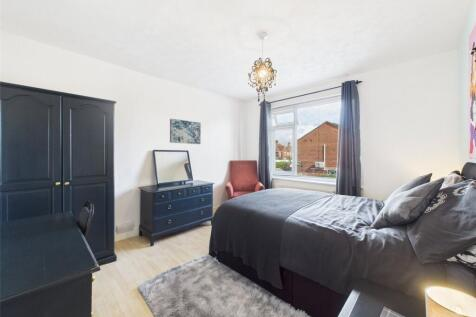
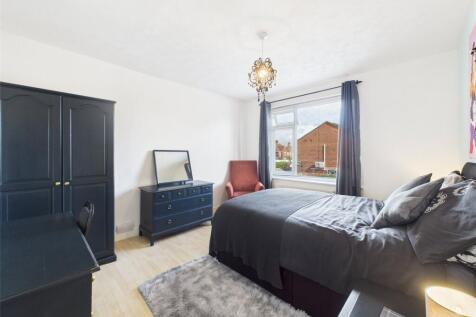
- wall art [169,118,202,145]
